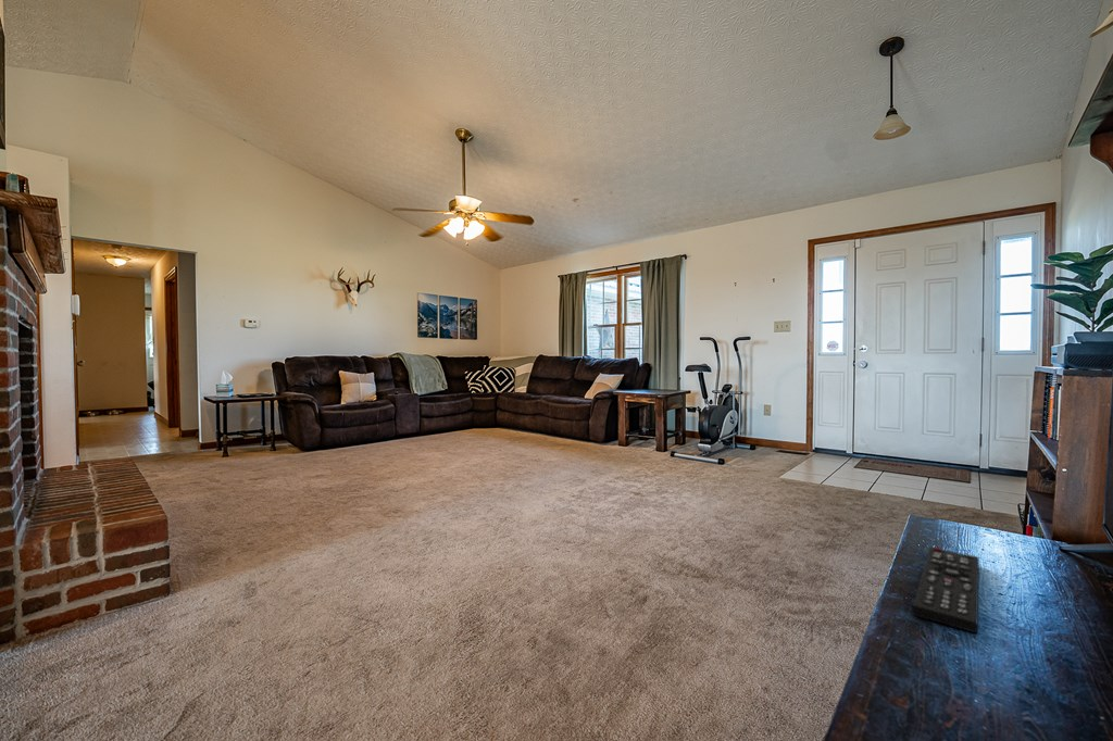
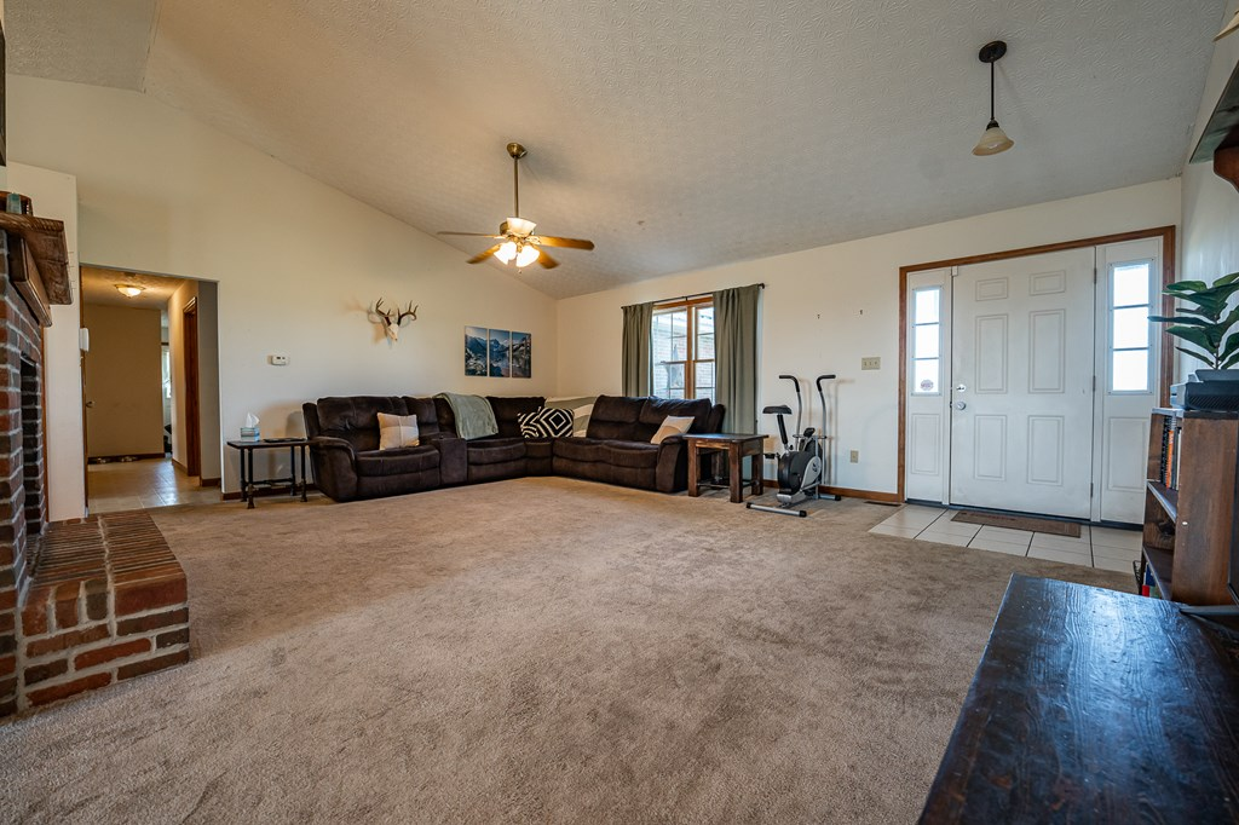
- remote control [912,547,980,635]
